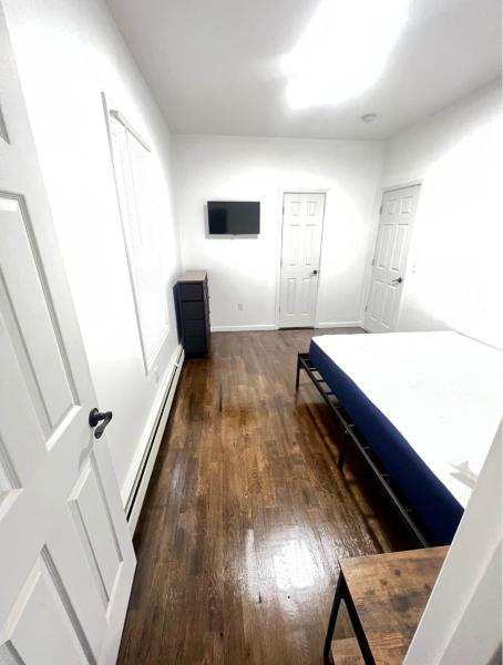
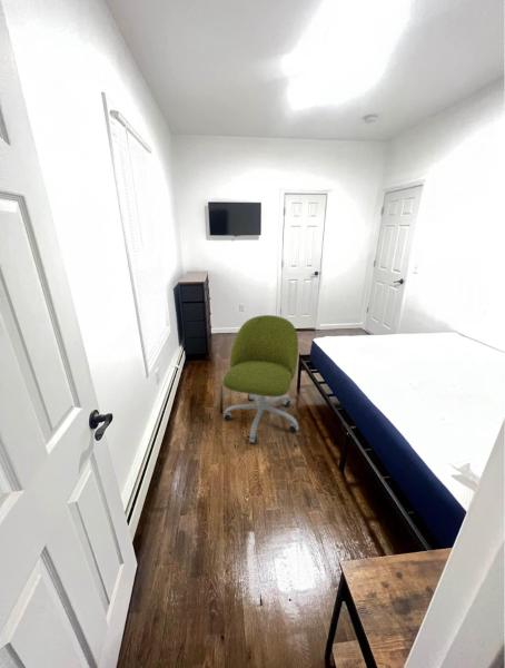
+ office chair [222,314,299,444]
